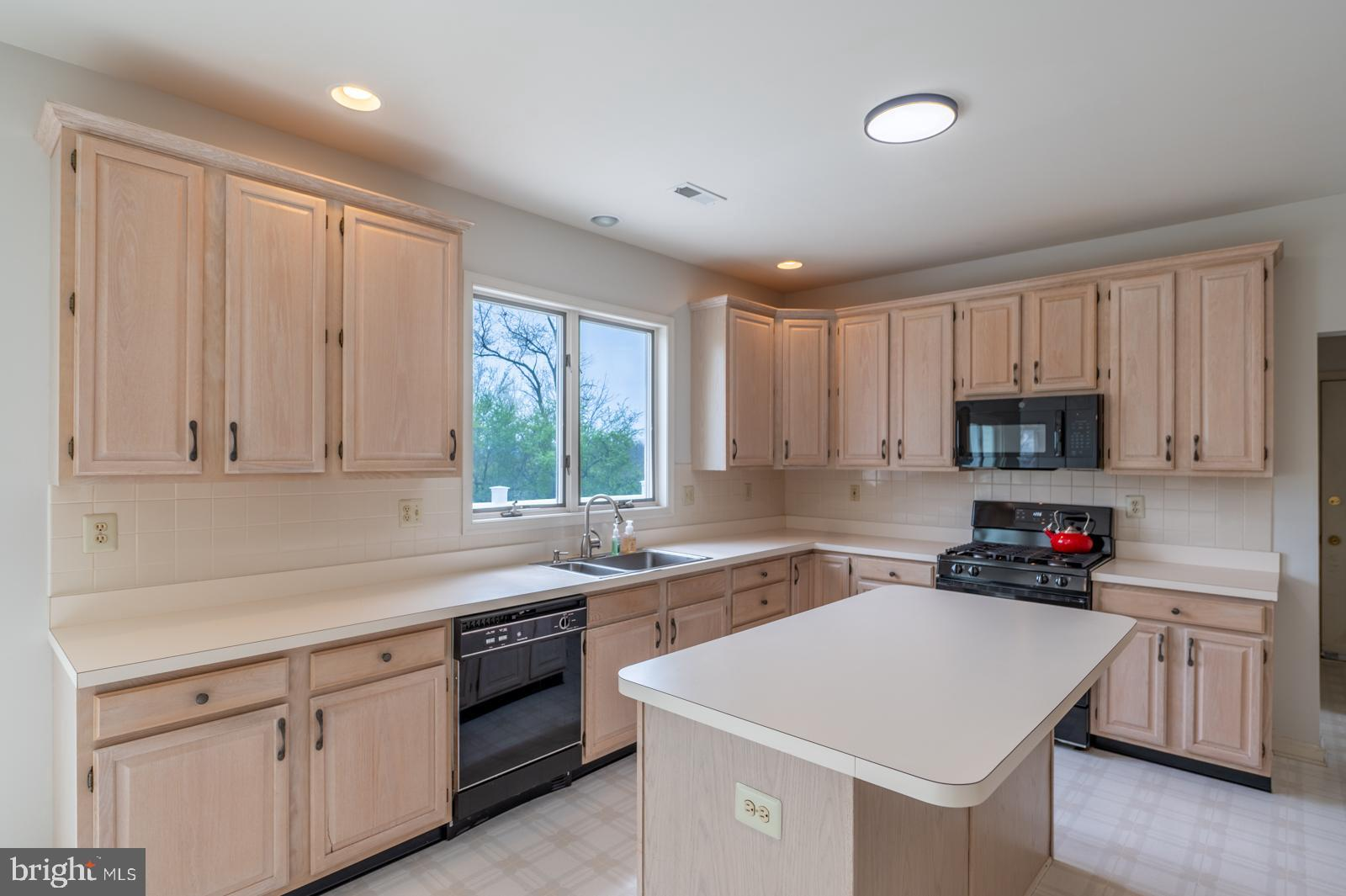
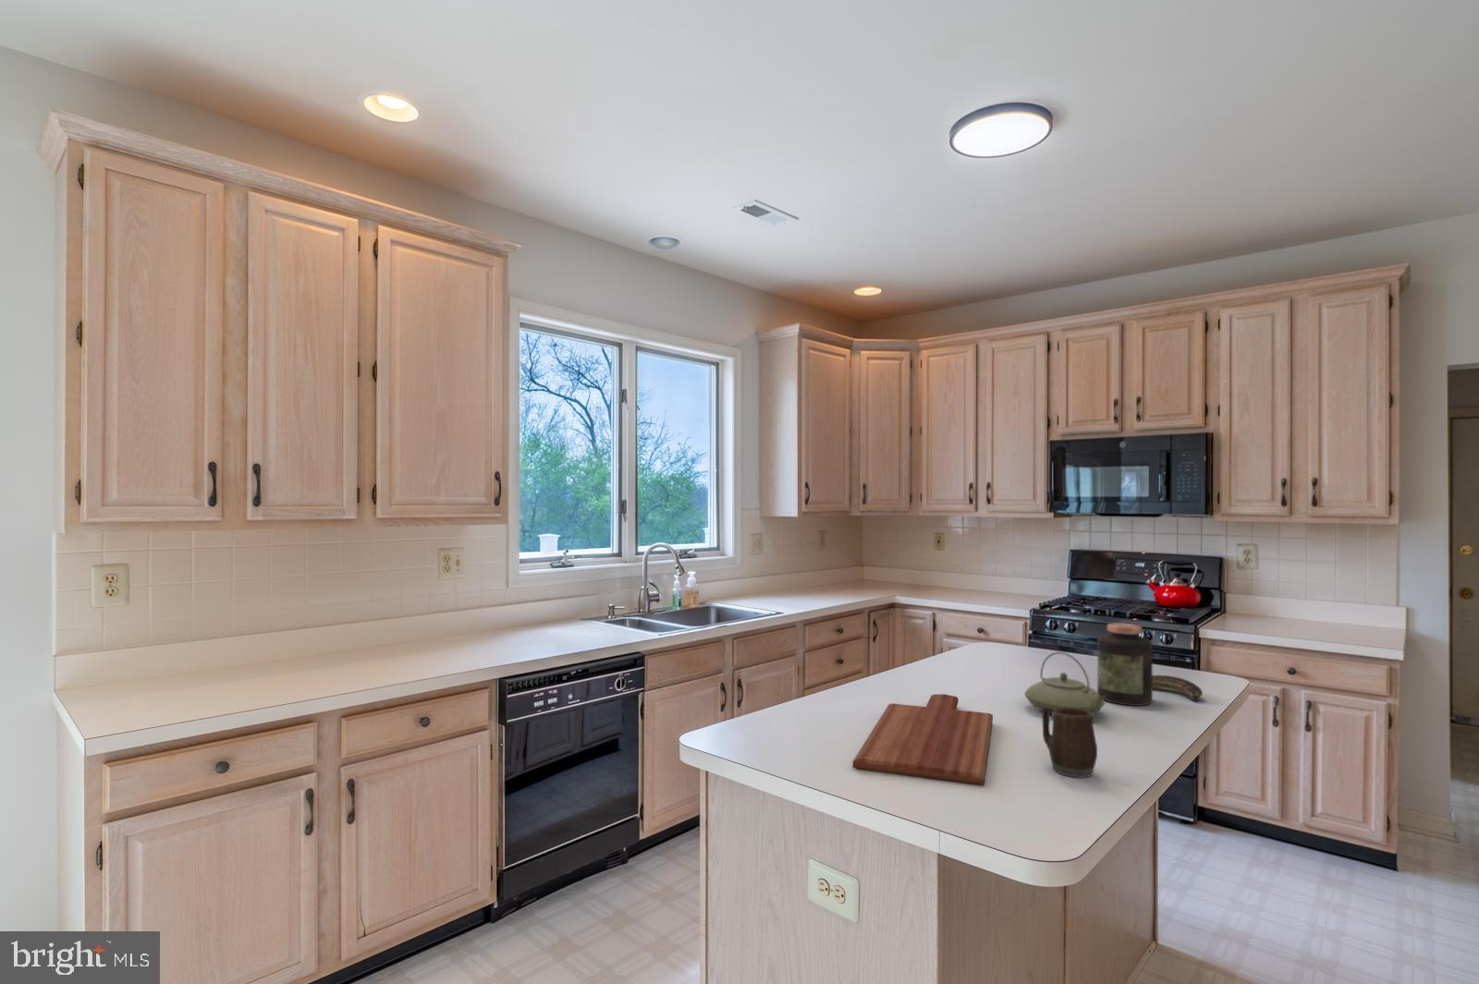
+ teapot [1023,651,1107,714]
+ cutting board [853,693,993,786]
+ jar [1097,623,1154,707]
+ banana [1153,674,1203,702]
+ mug [1041,706,1098,779]
